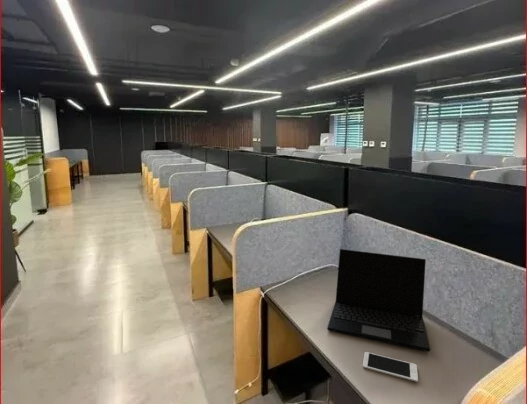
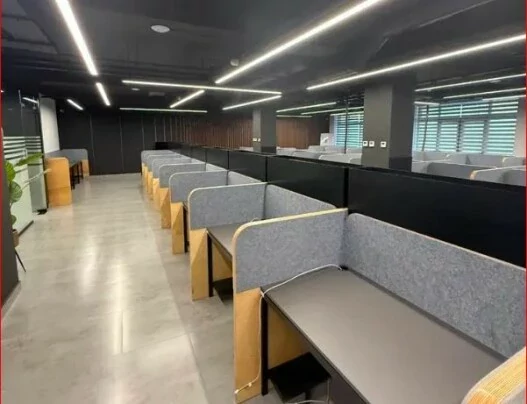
- laptop [326,248,431,352]
- cell phone [362,351,419,383]
